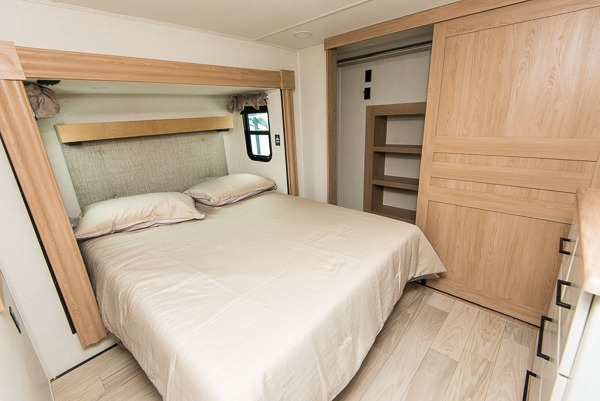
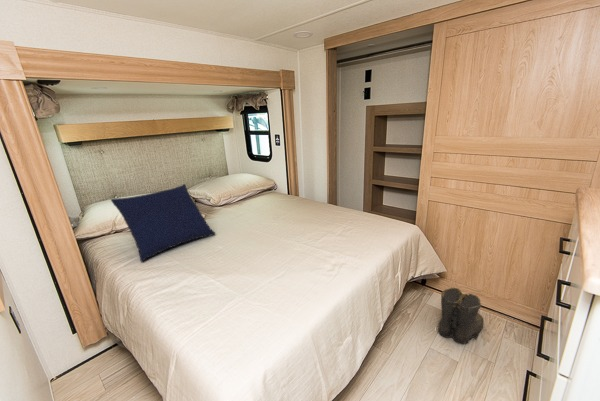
+ cushion [110,183,216,263]
+ boots [437,286,485,345]
